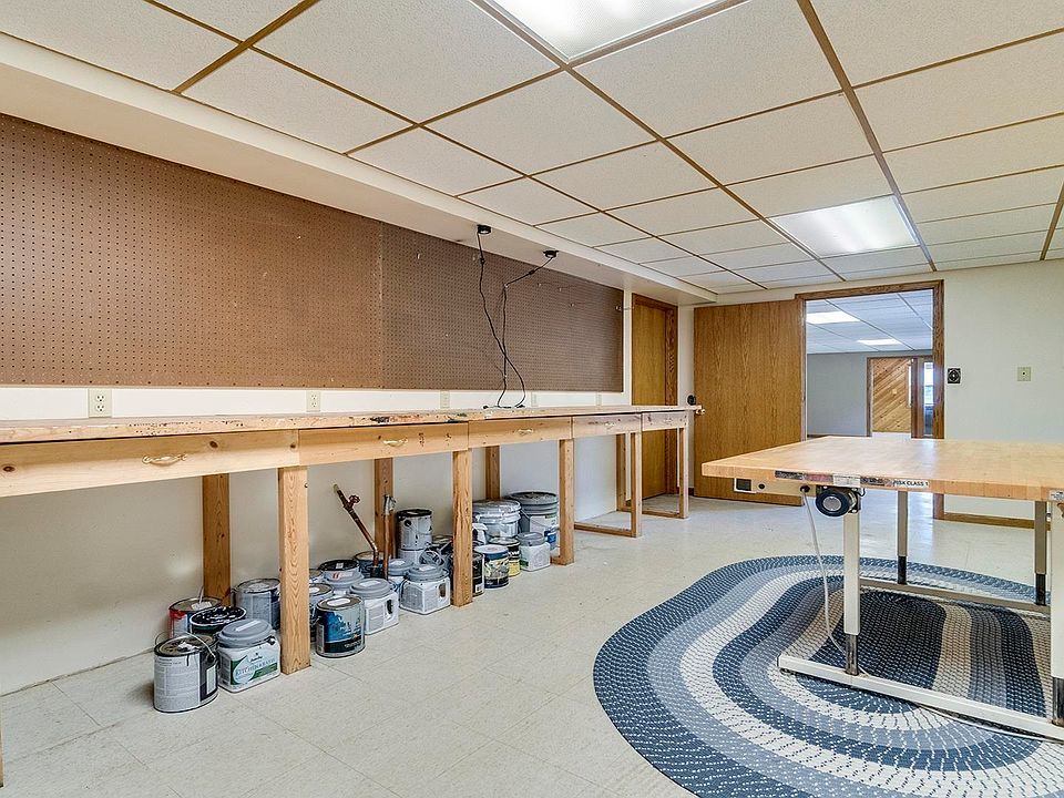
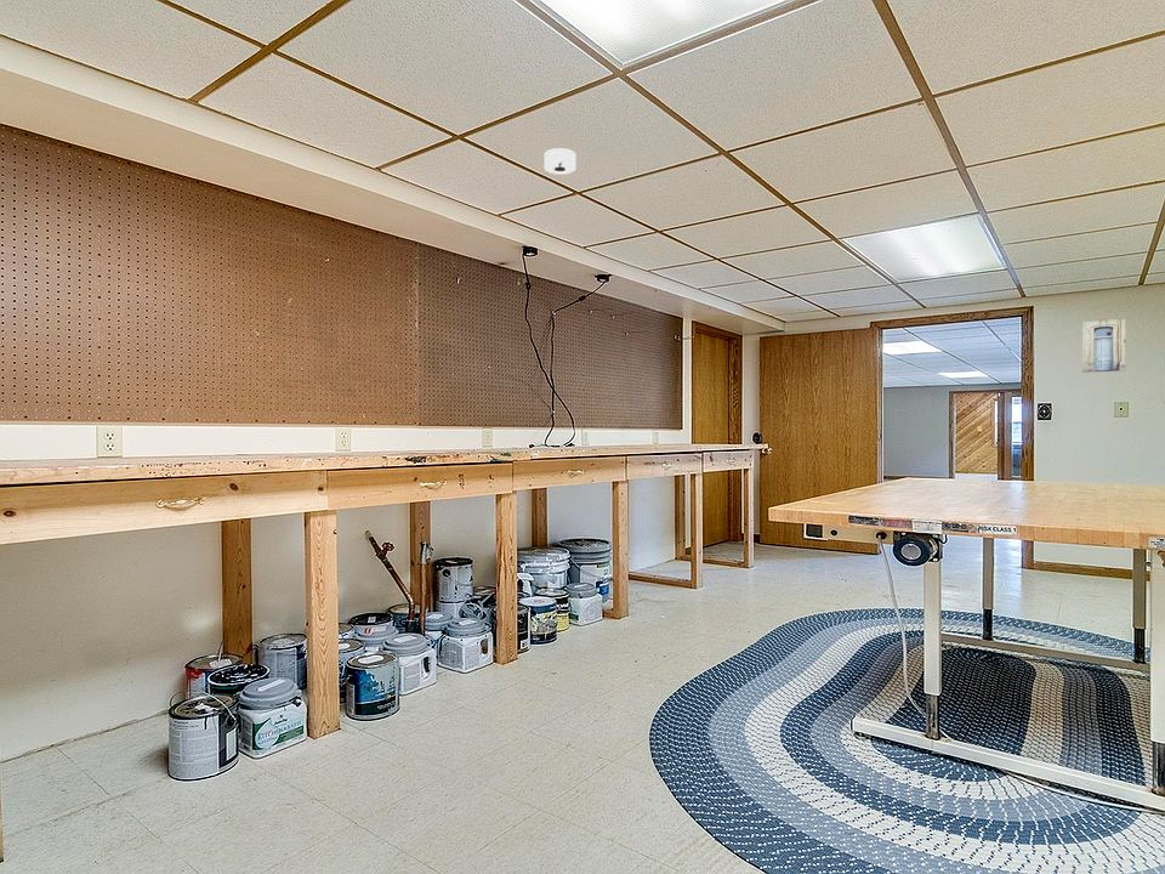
+ smoke detector [542,147,578,176]
+ wall art [1081,318,1126,374]
